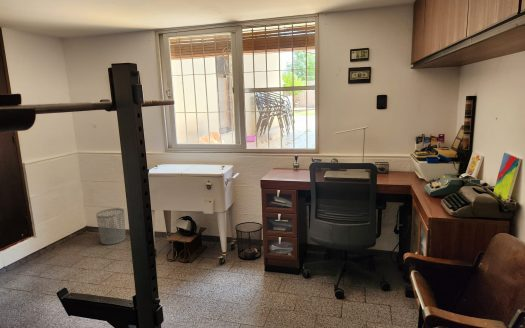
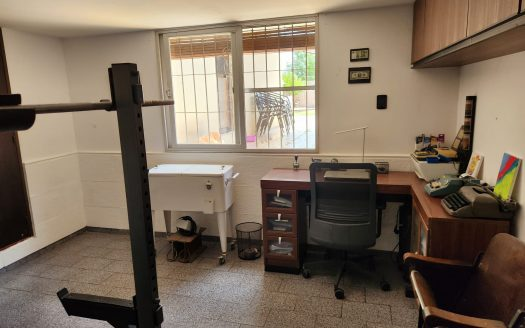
- waste bin [95,207,127,246]
